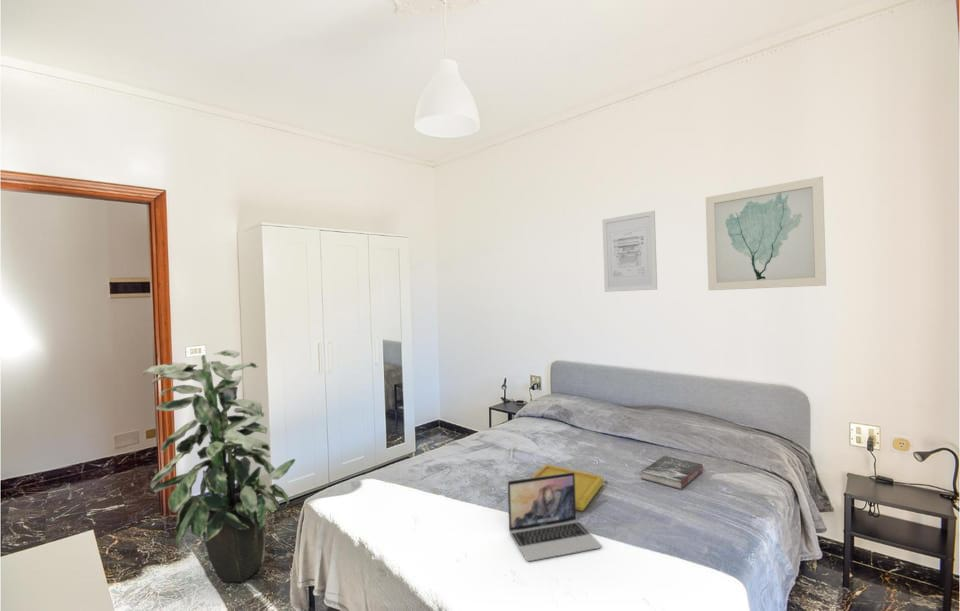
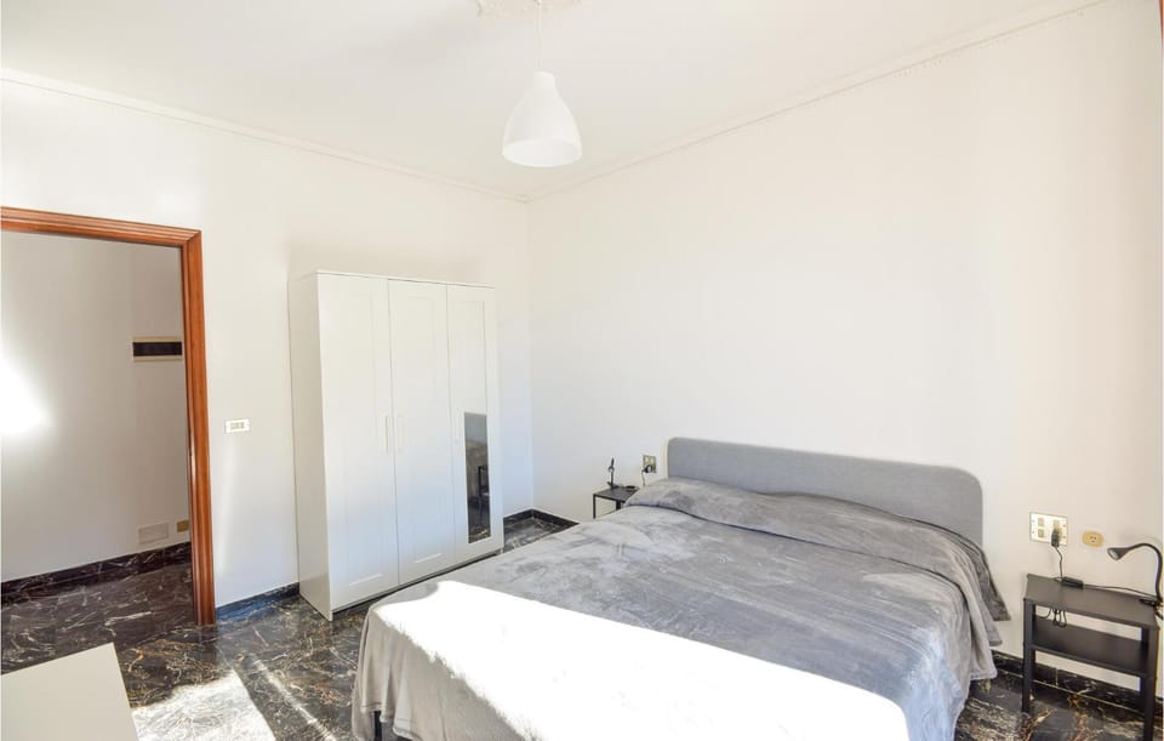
- serving tray [530,463,605,512]
- laptop [507,472,602,562]
- wall art [705,175,827,291]
- indoor plant [142,349,296,583]
- wall art [601,210,658,293]
- book [640,455,704,490]
